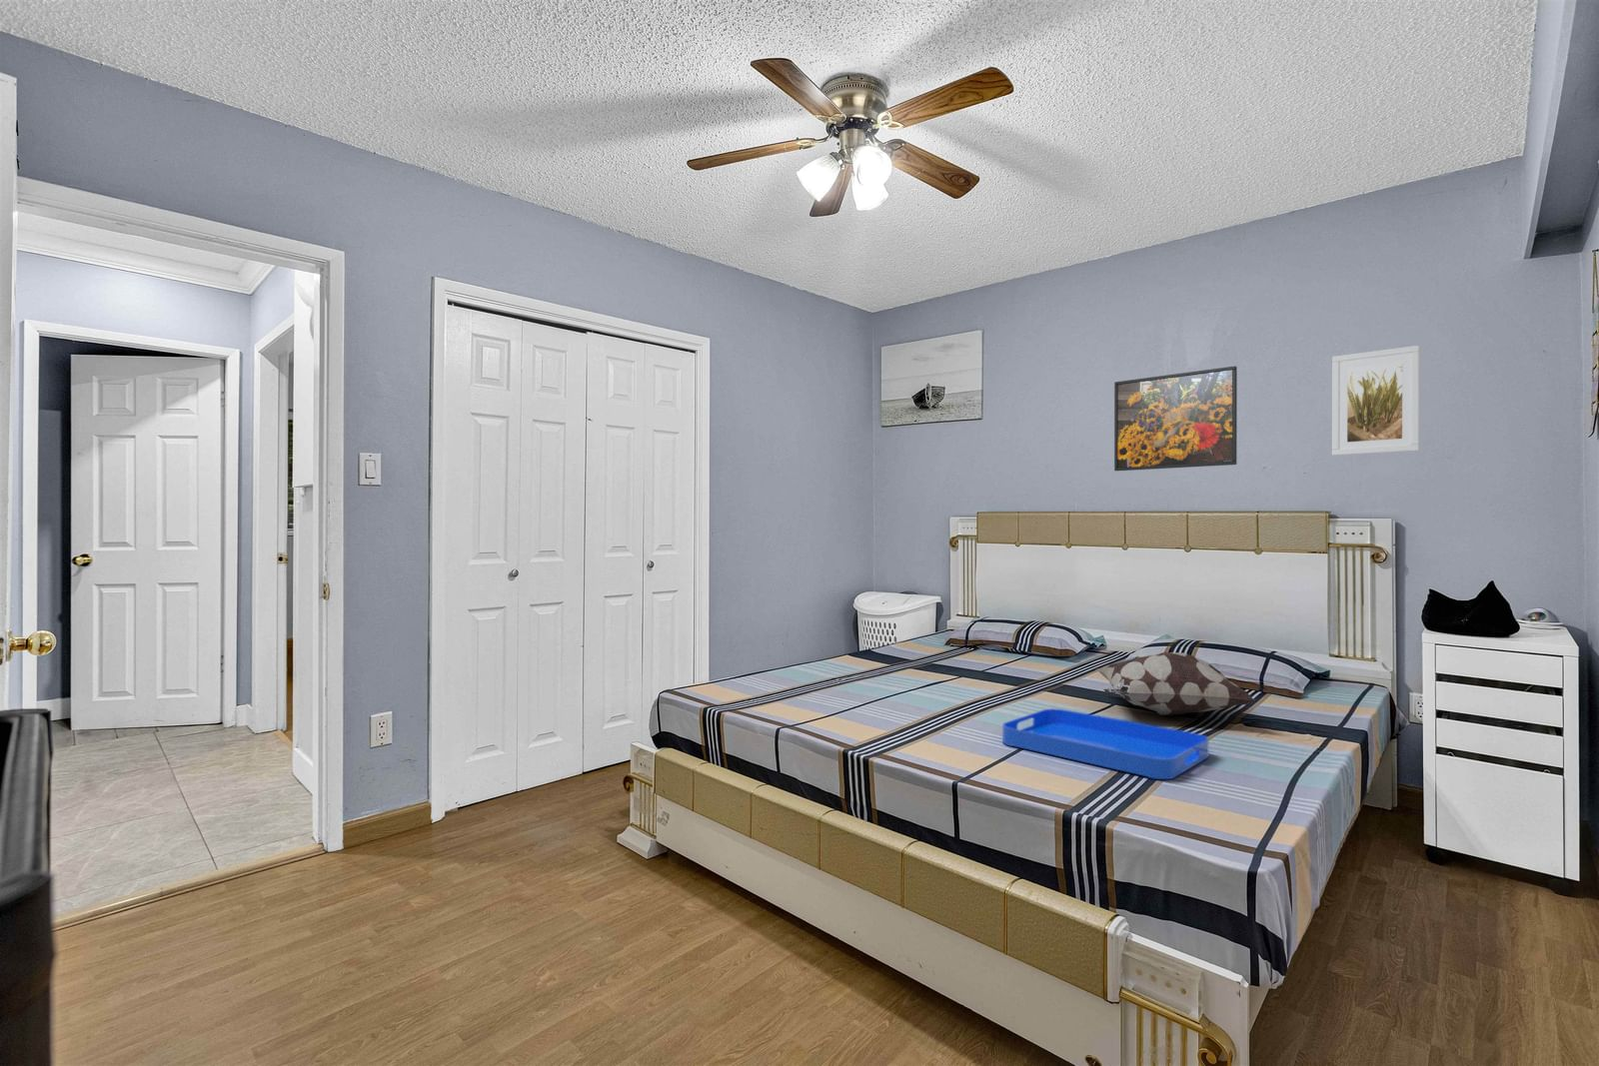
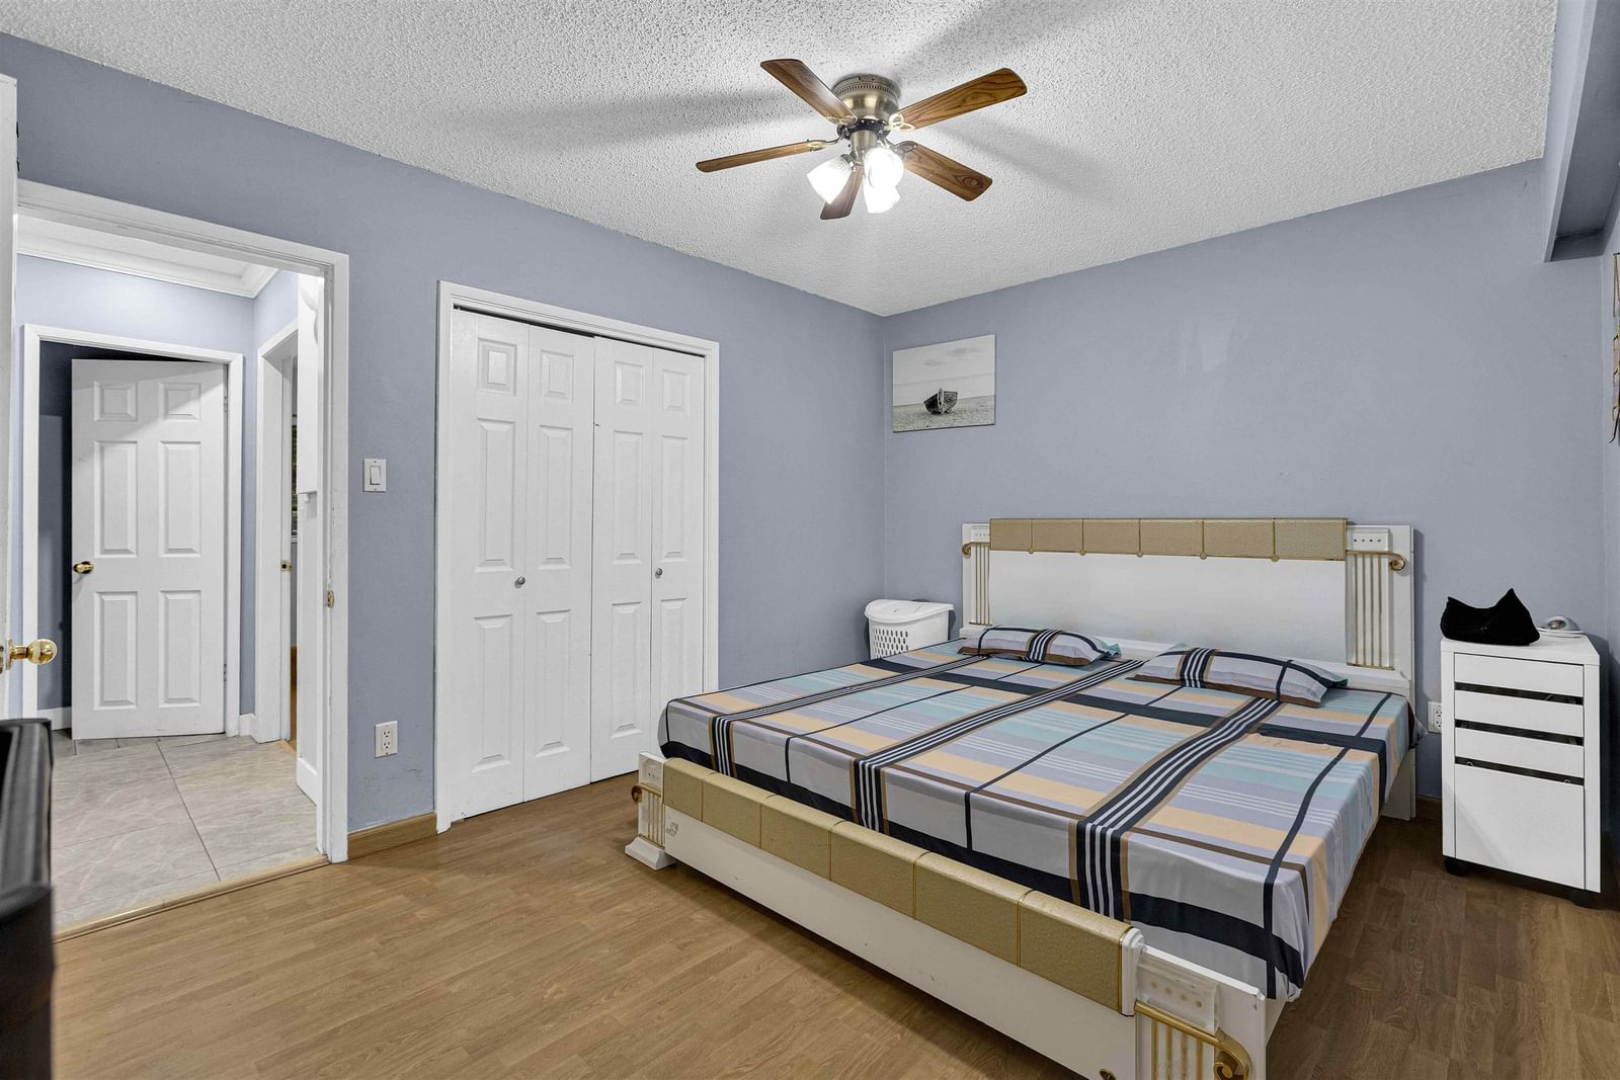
- serving tray [1002,708,1209,780]
- decorative pillow [1096,652,1256,716]
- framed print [1331,345,1421,457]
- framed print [1114,365,1239,471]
